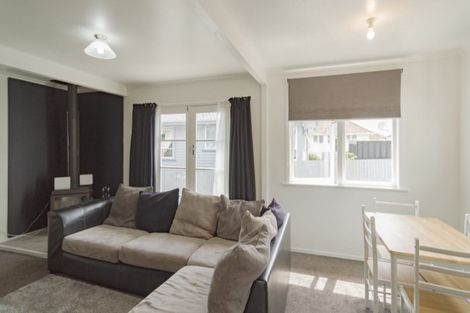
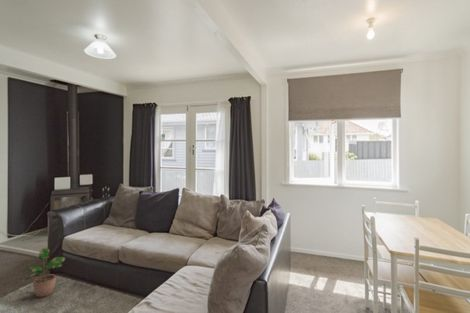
+ potted plant [21,247,67,298]
